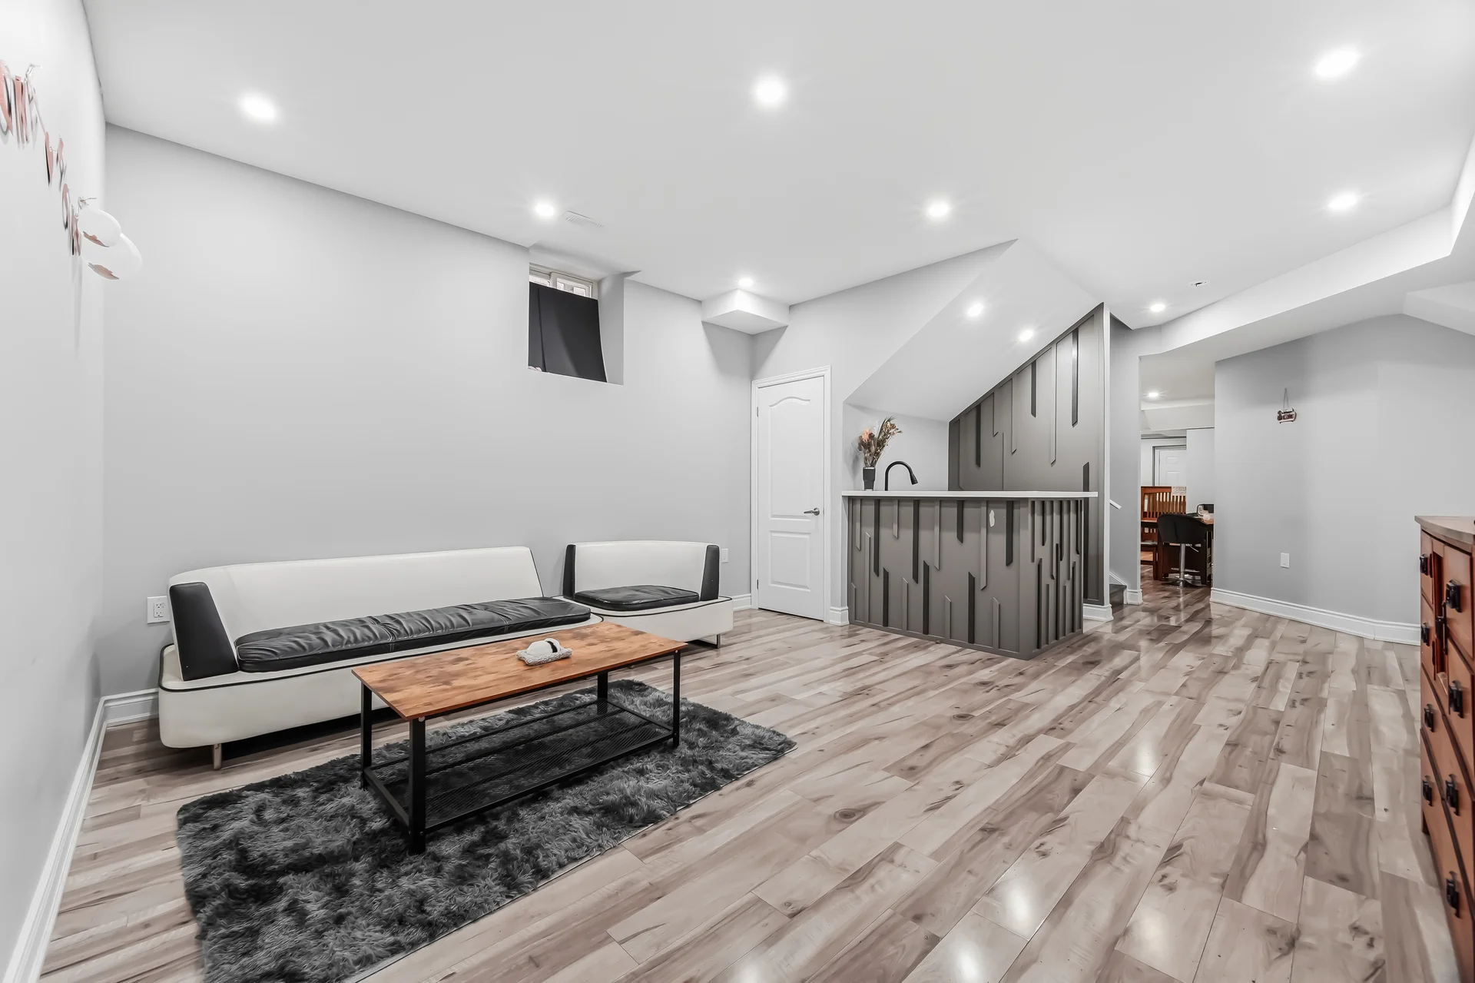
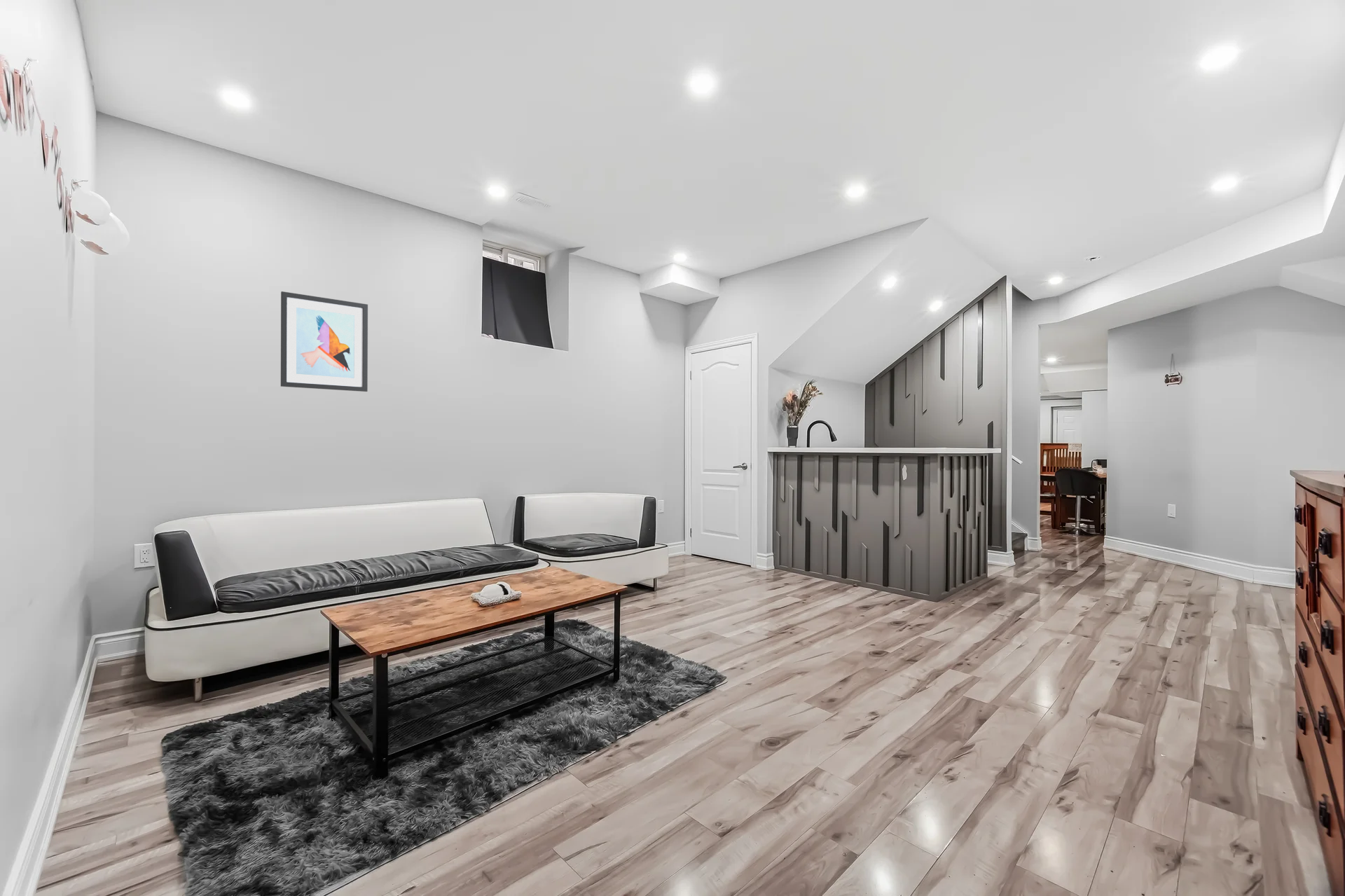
+ wall art [280,291,368,392]
